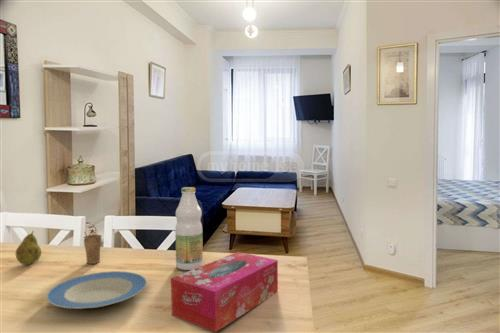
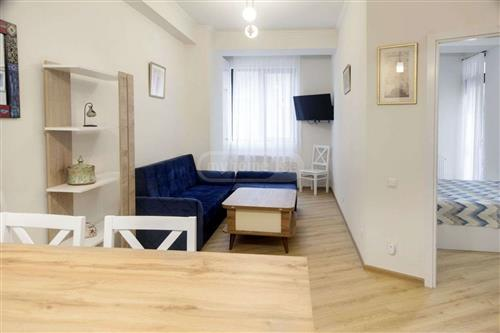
- plate [45,270,148,310]
- bottle [174,186,204,271]
- tissue box [170,251,279,333]
- fruit [15,230,42,266]
- cup [83,230,103,265]
